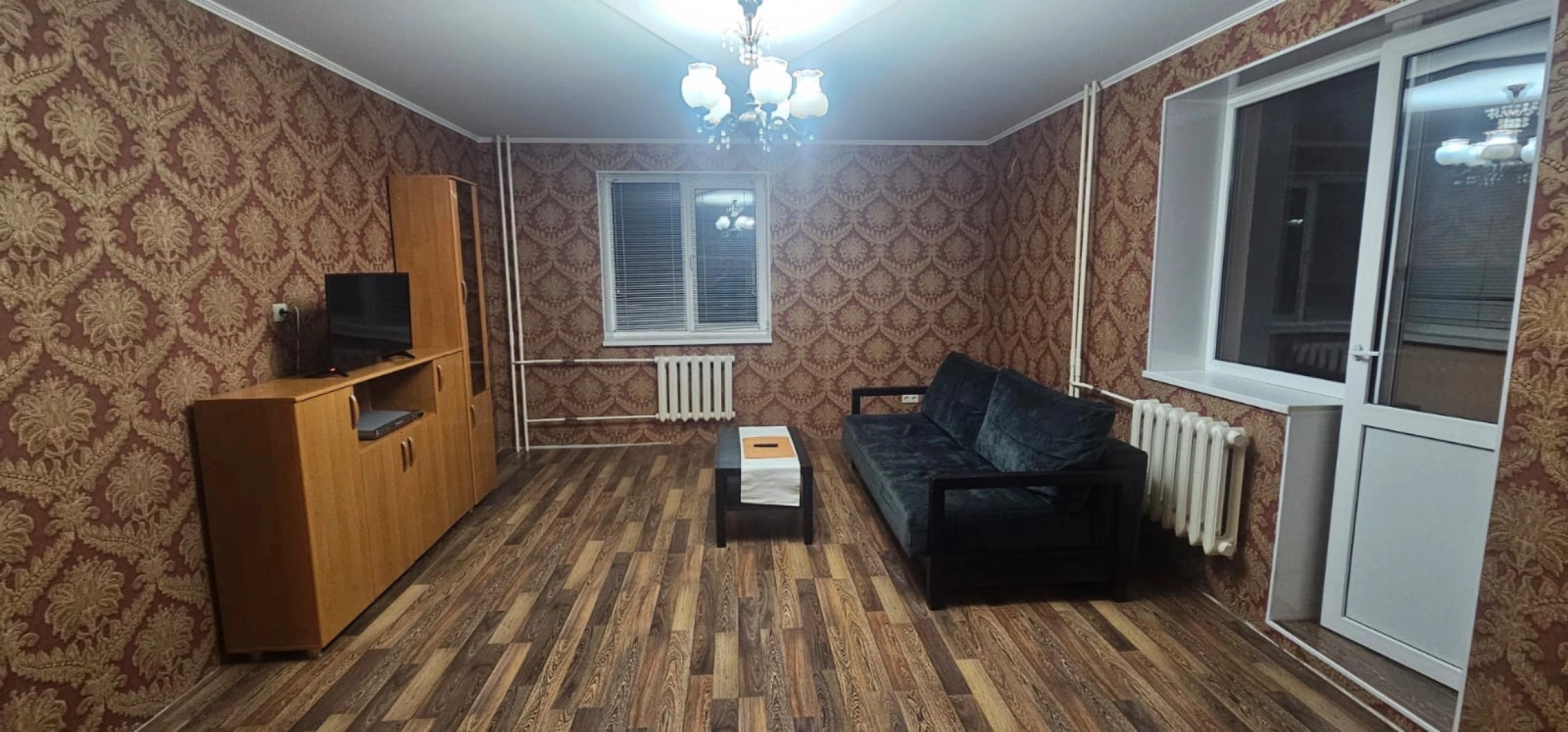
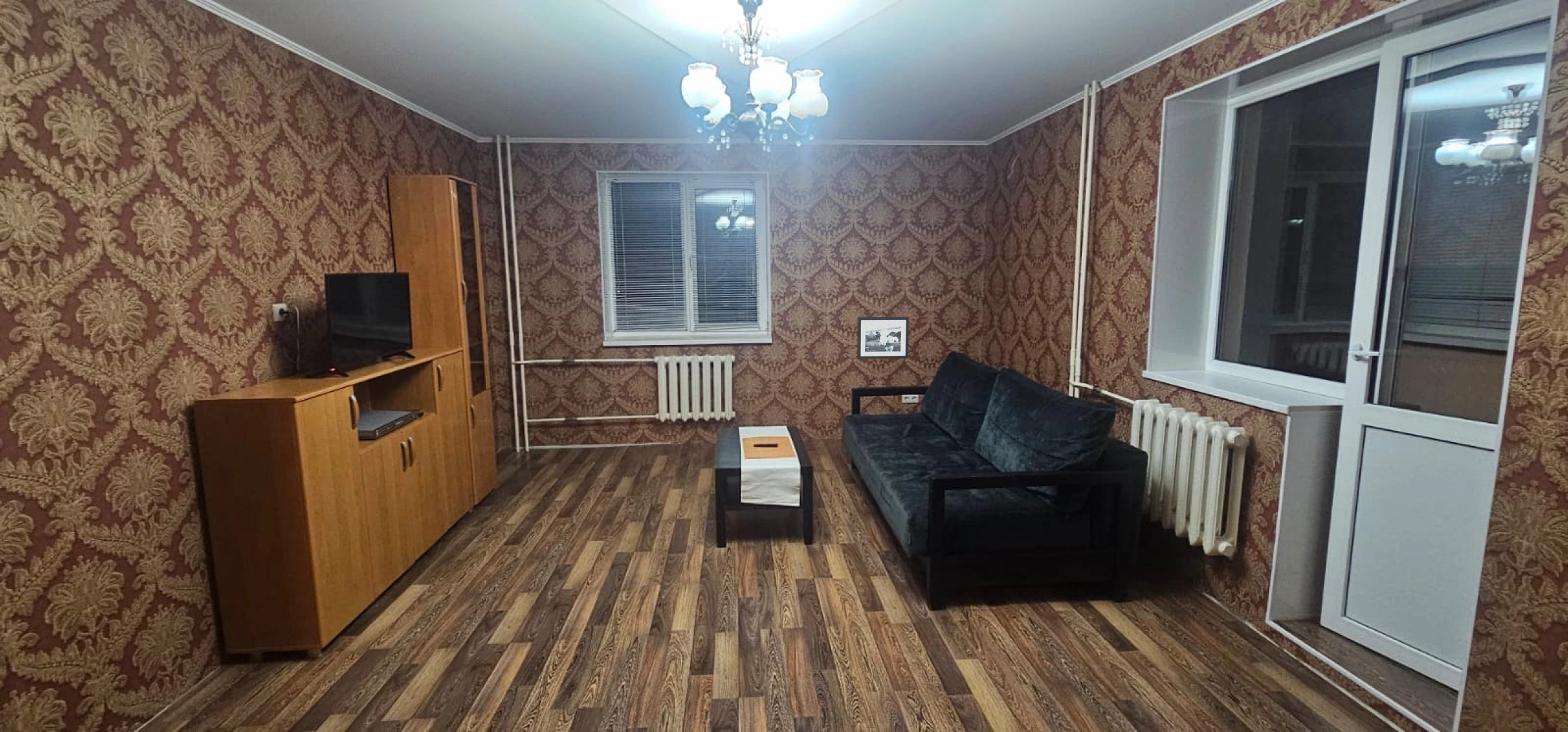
+ picture frame [857,317,910,360]
